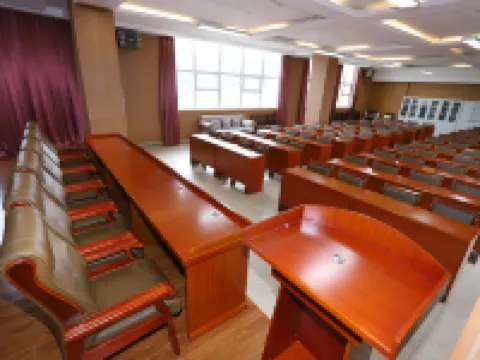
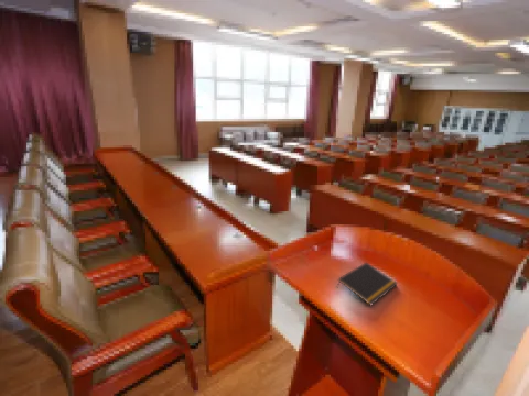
+ notepad [335,261,399,307]
